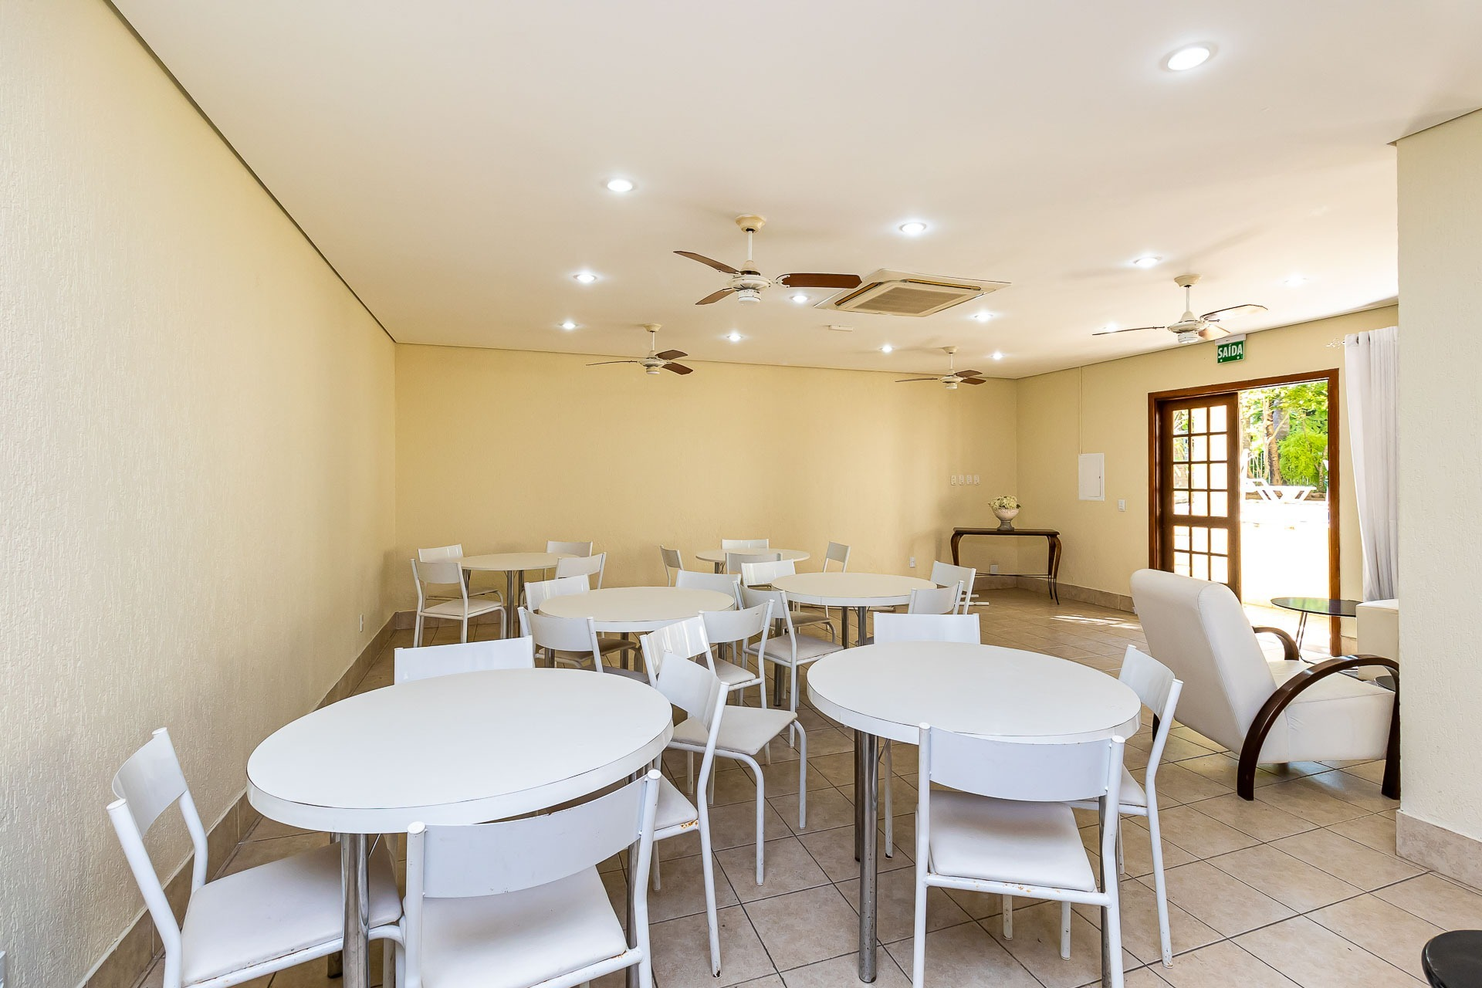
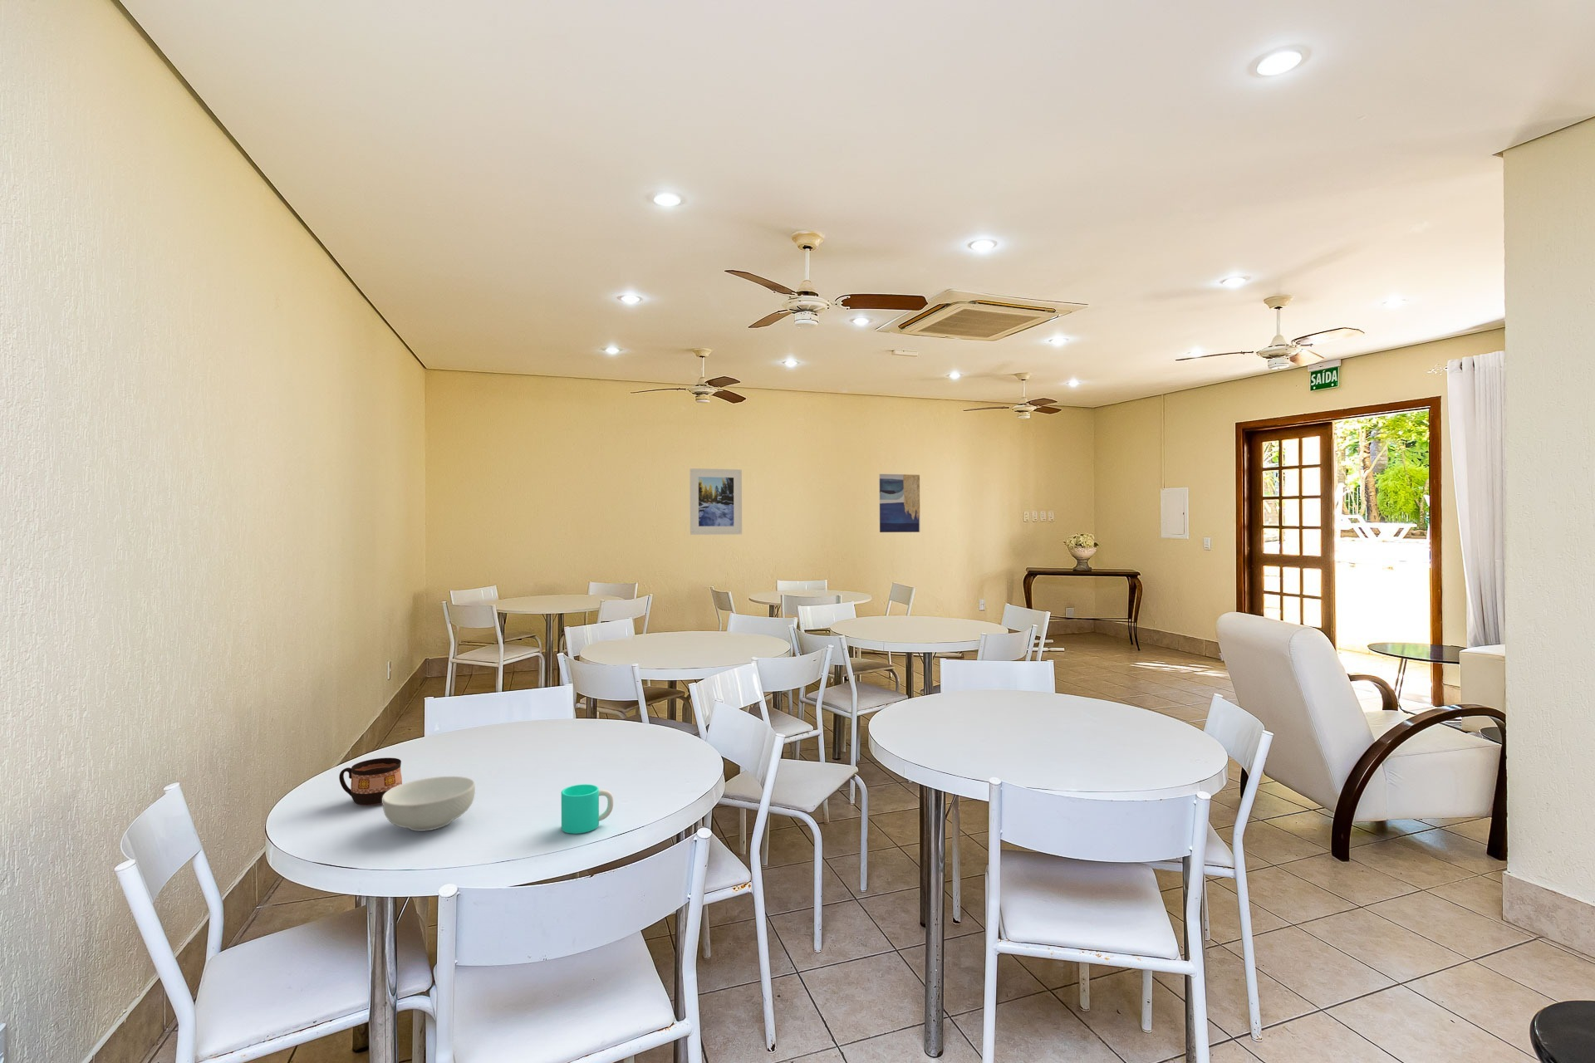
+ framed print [688,467,743,535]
+ wall art [879,473,921,533]
+ cup [560,784,614,834]
+ cup [338,757,402,807]
+ cereal bowl [382,776,476,832]
